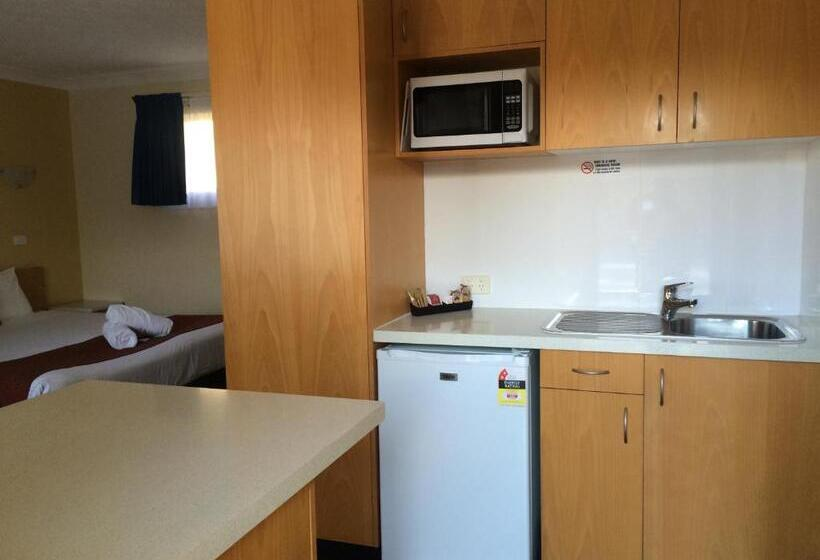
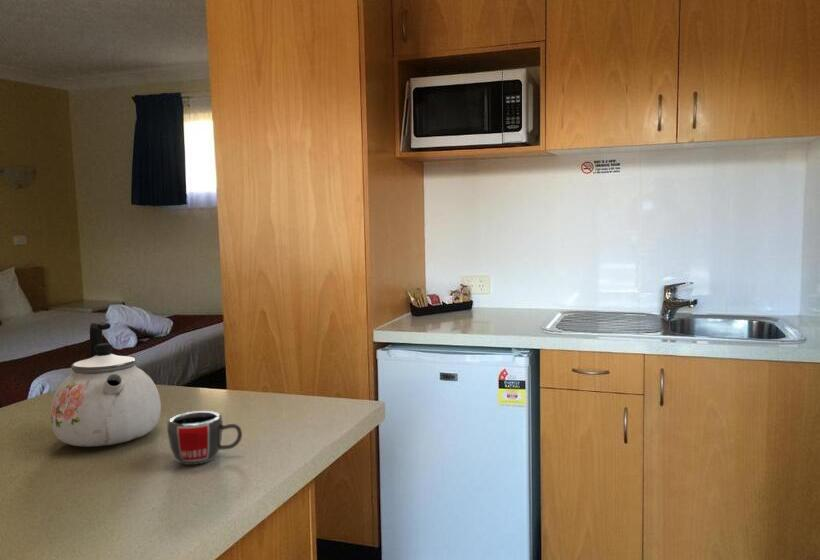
+ mug [166,410,243,466]
+ kettle [50,321,162,447]
